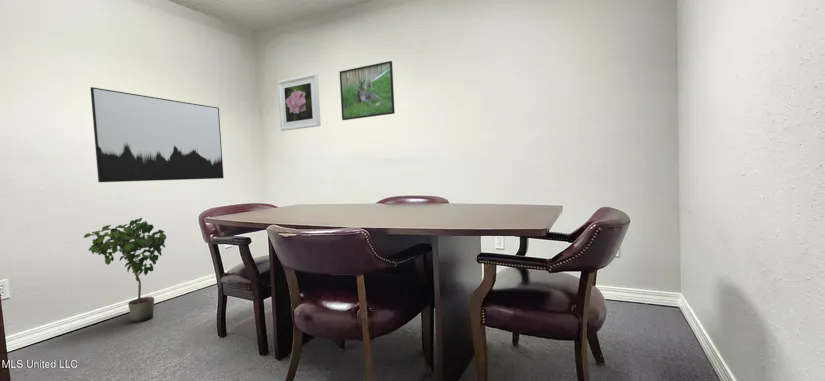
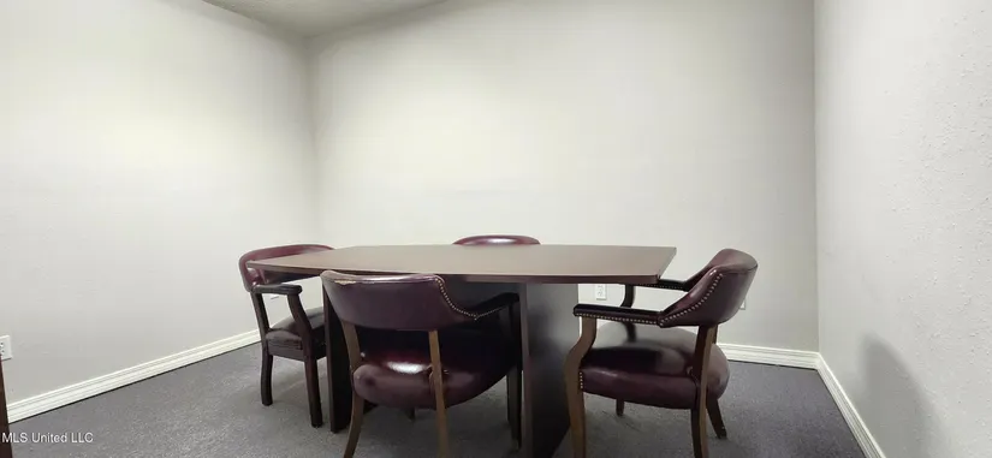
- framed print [339,60,396,121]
- potted plant [83,217,167,323]
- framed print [277,72,322,132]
- wall art [89,86,225,183]
